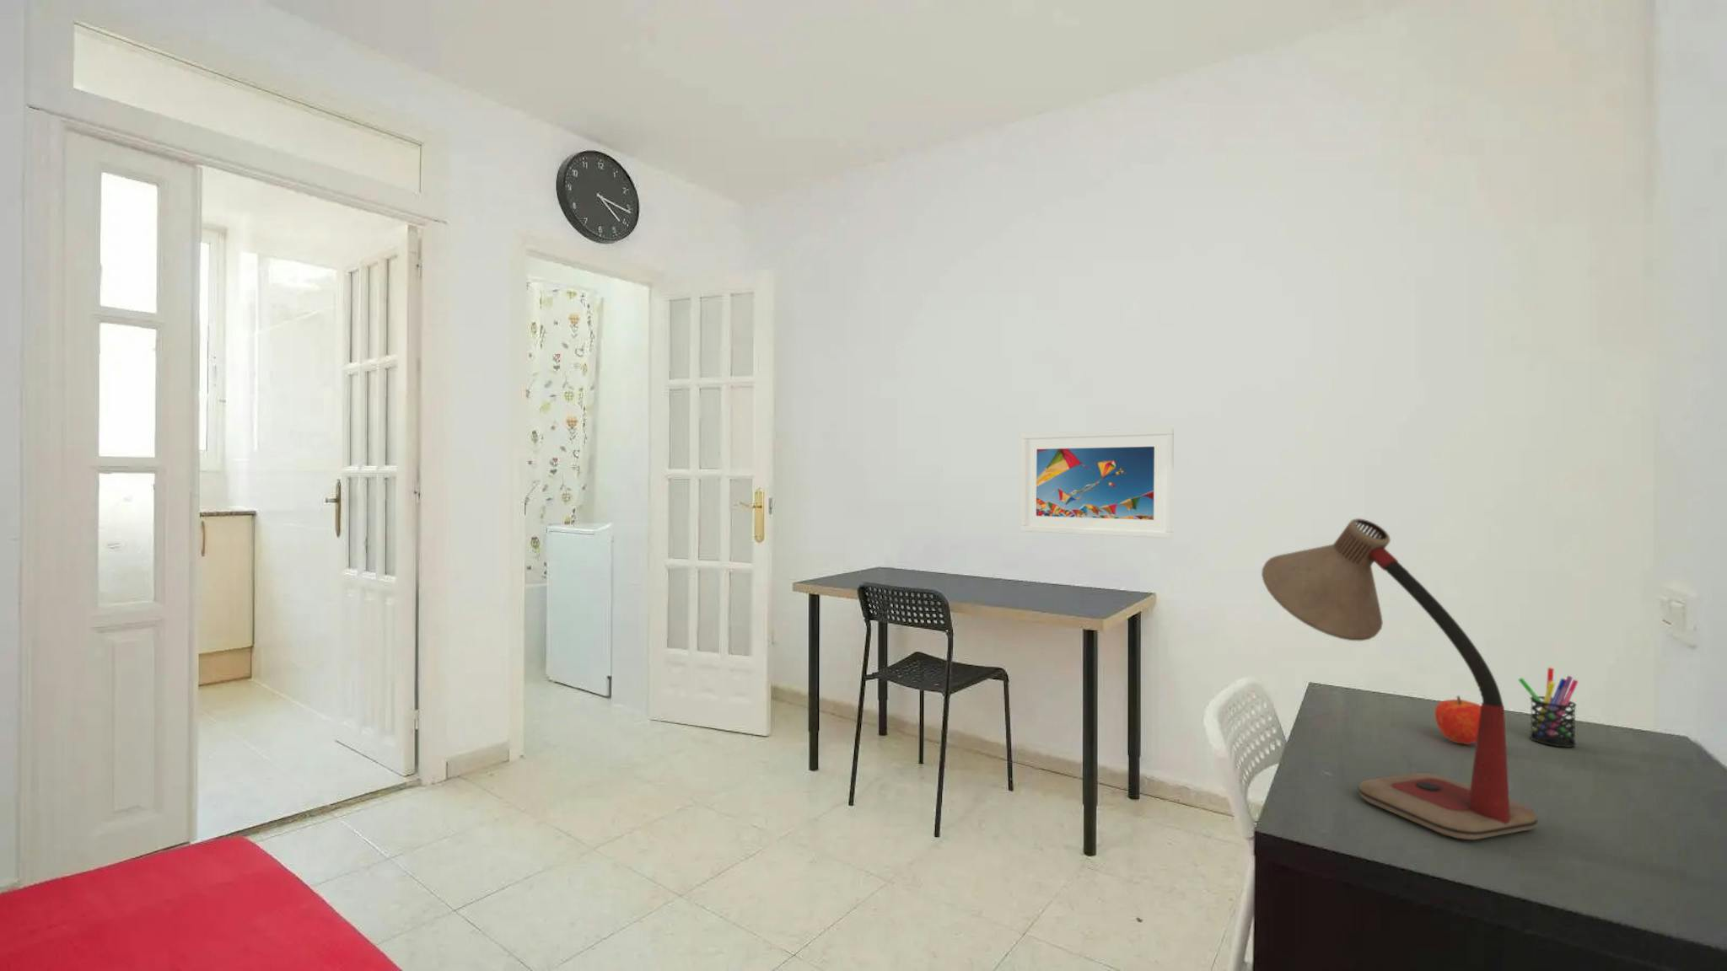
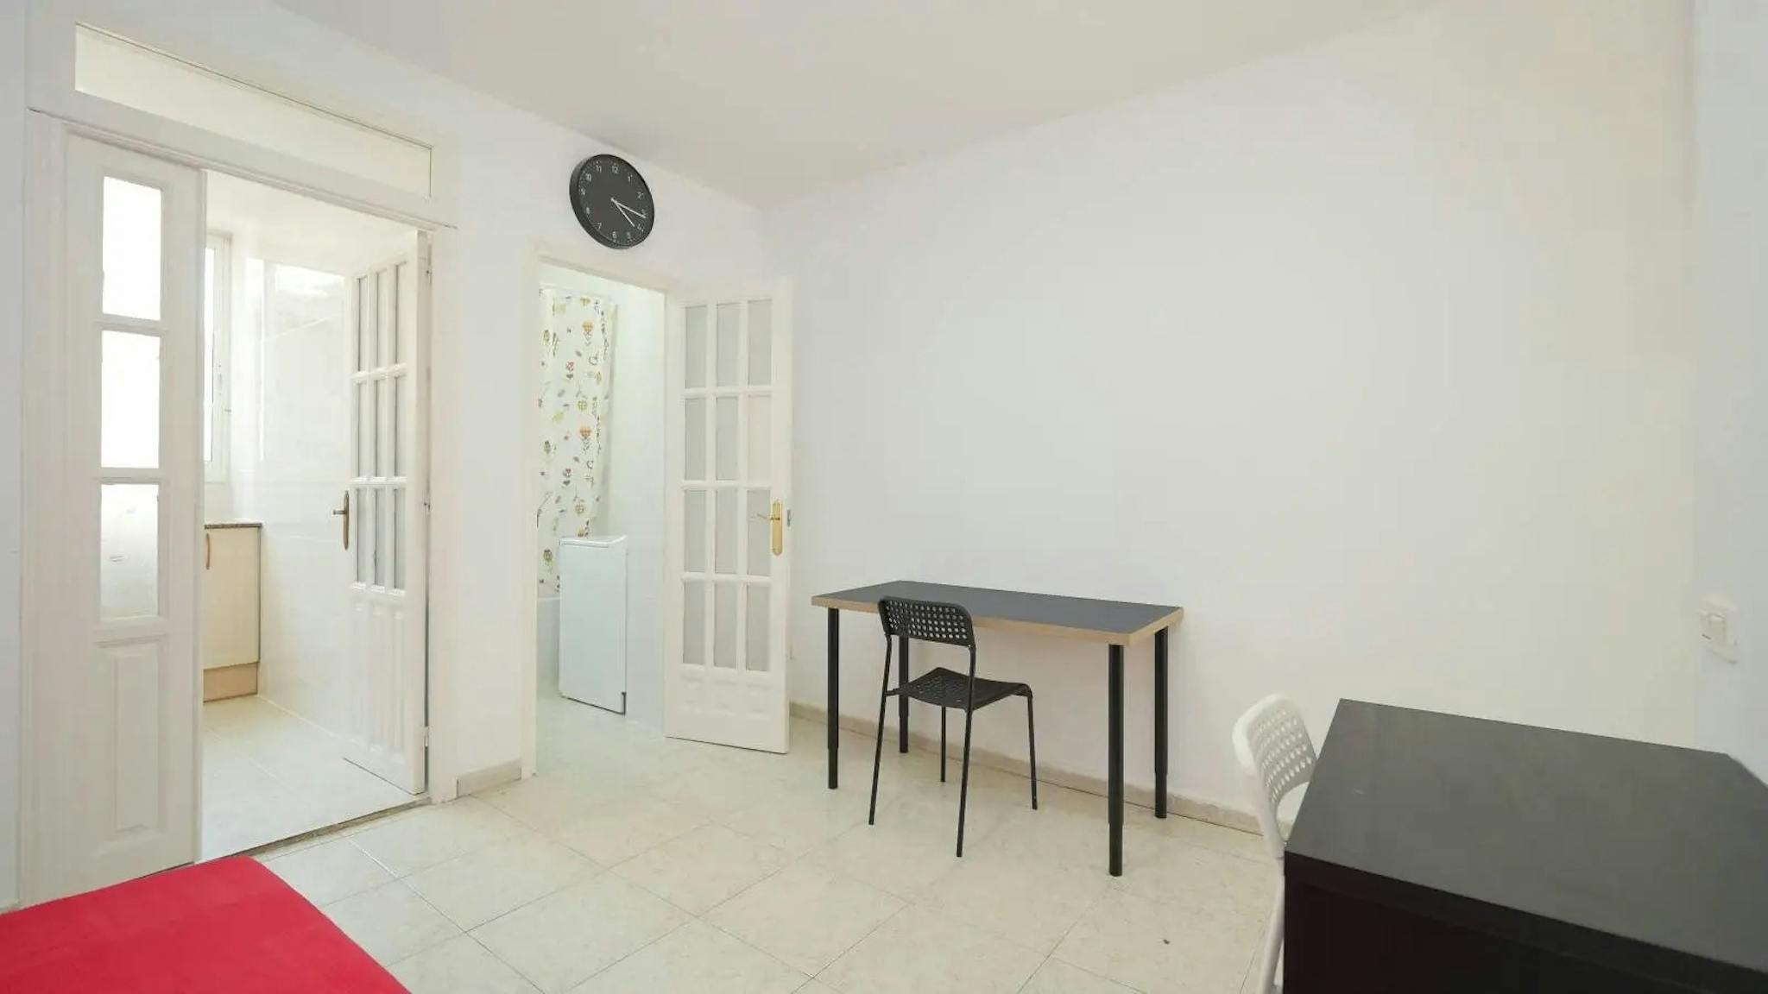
- pen holder [1517,666,1580,748]
- desk lamp [1261,518,1538,841]
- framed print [1020,427,1174,539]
- fruit [1434,696,1480,745]
